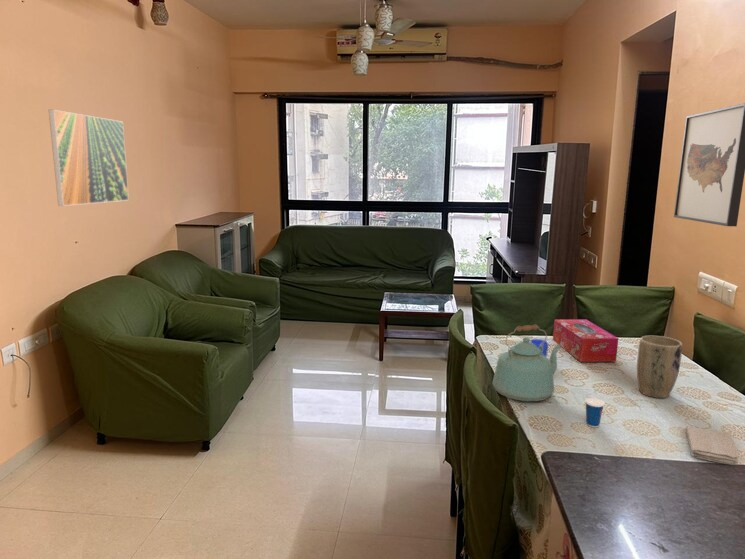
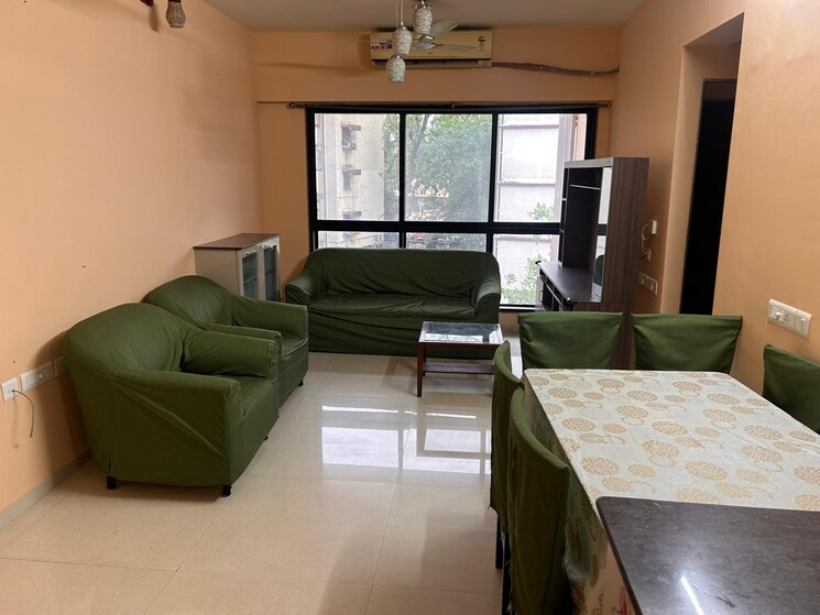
- cup [584,391,606,428]
- washcloth [684,425,740,466]
- kettle [492,323,562,402]
- wall art [673,102,745,227]
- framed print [48,109,130,207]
- plant pot [636,335,683,399]
- tissue box [552,318,620,363]
- cup [529,338,549,358]
